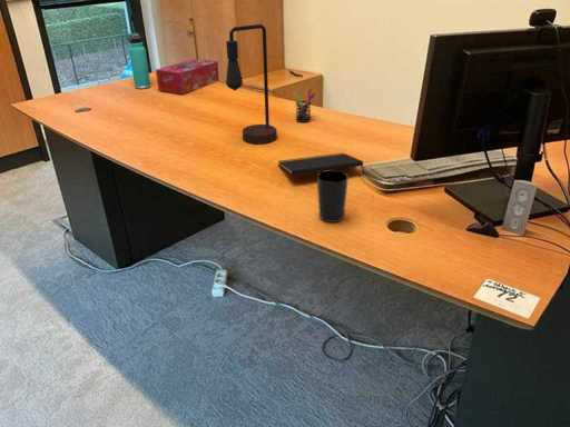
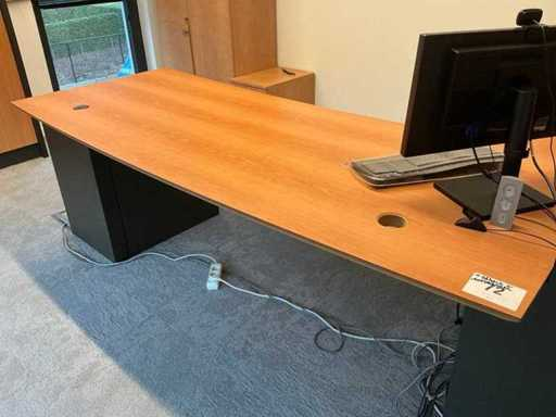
- cup [316,169,350,224]
- table lamp [225,23,278,145]
- notepad [277,152,365,176]
- tissue box [155,58,220,96]
- thermos bottle [127,31,151,90]
- pen holder [292,87,316,123]
